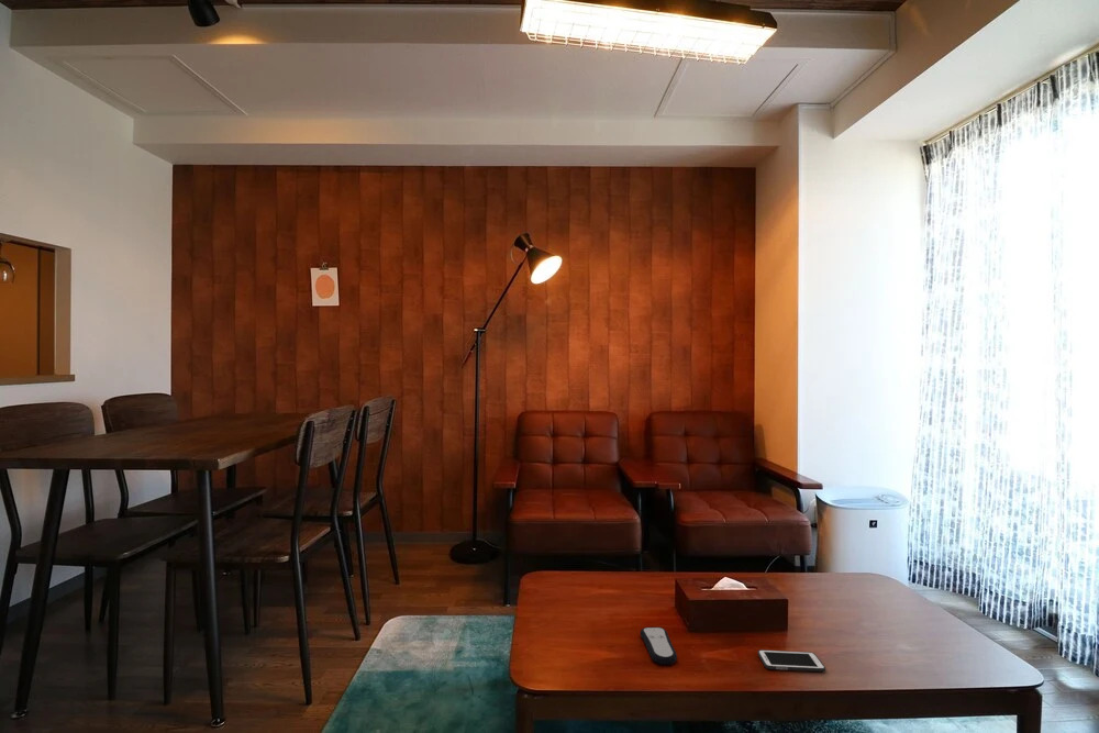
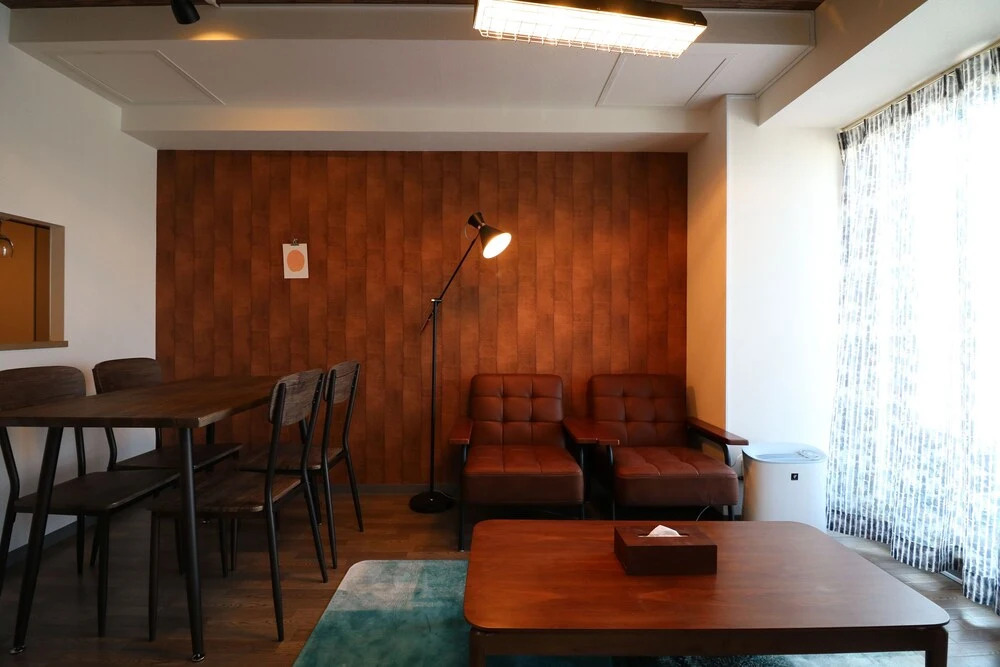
- cell phone [757,648,826,673]
- remote control [640,626,678,665]
